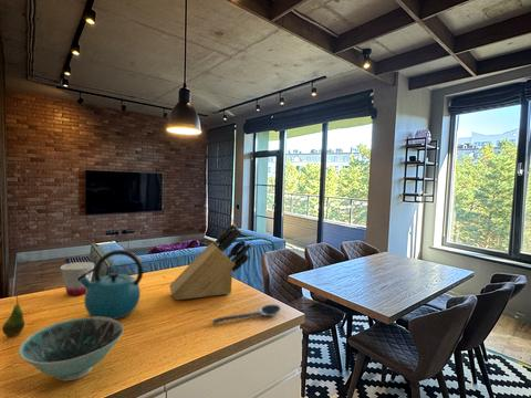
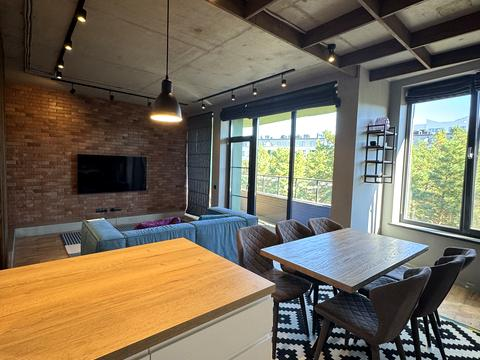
- fruit [1,294,25,338]
- cup [60,261,96,297]
- spoon [210,303,282,325]
- kettle [76,249,145,320]
- bowl [18,316,125,381]
- knife block [168,222,252,301]
